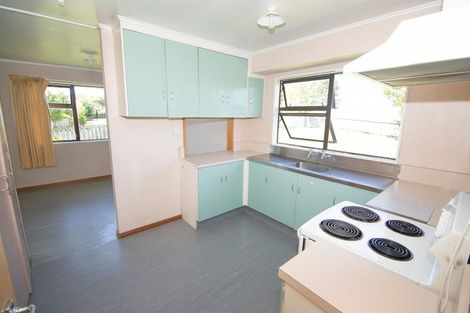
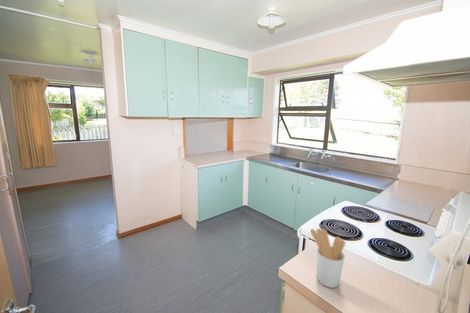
+ utensil holder [309,227,346,289]
